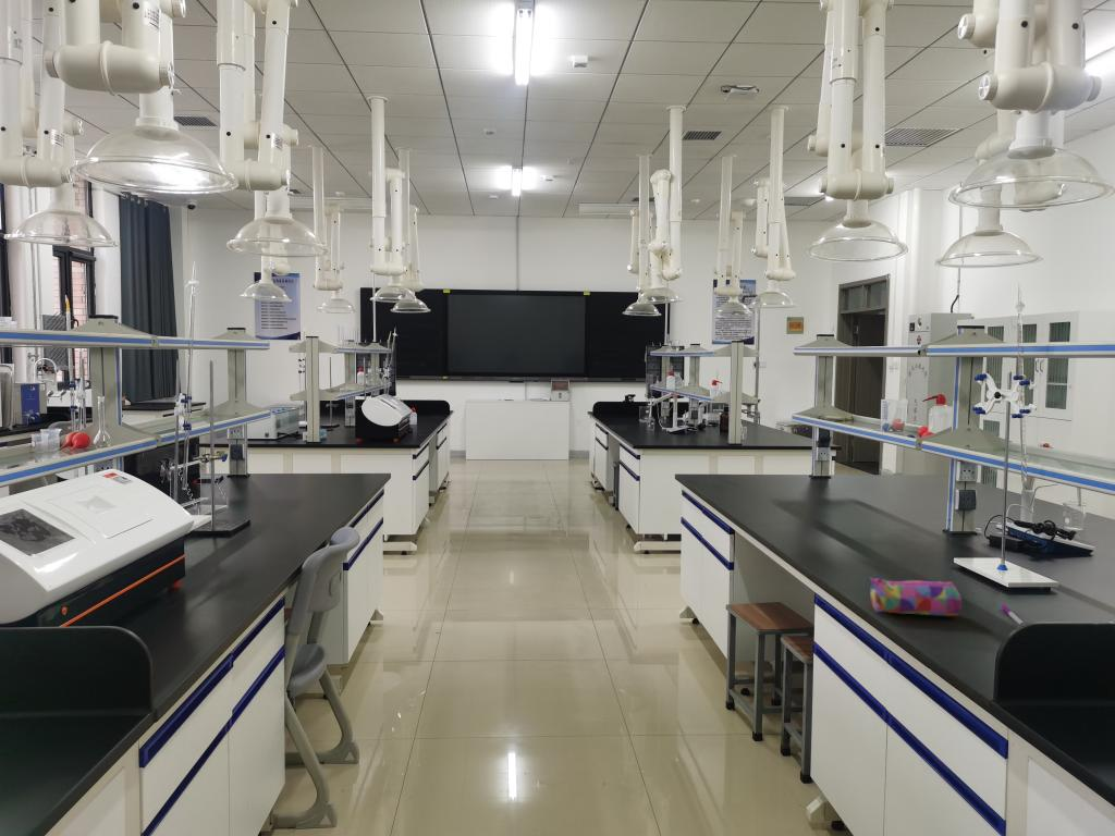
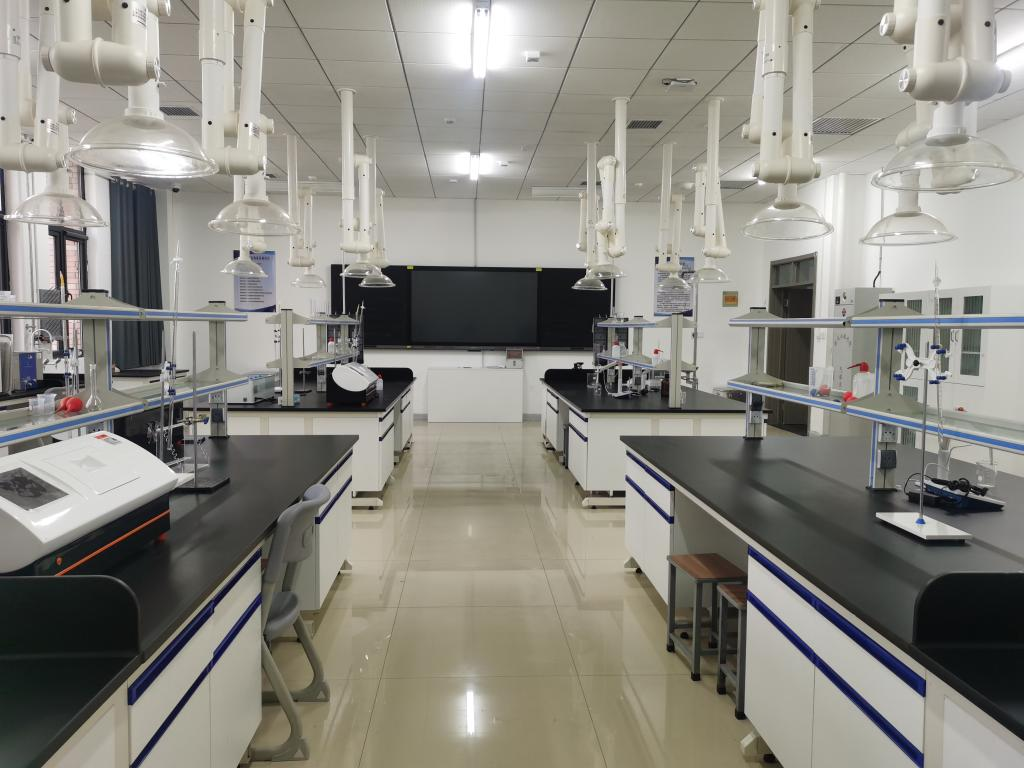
- pen [1001,604,1026,626]
- pencil case [869,576,963,617]
